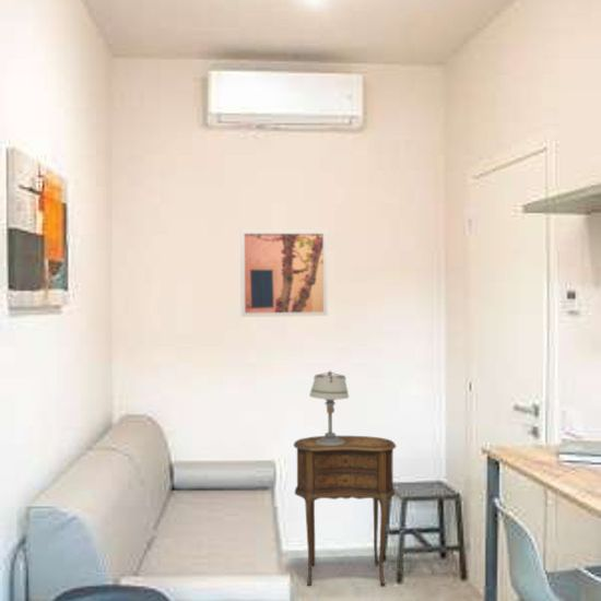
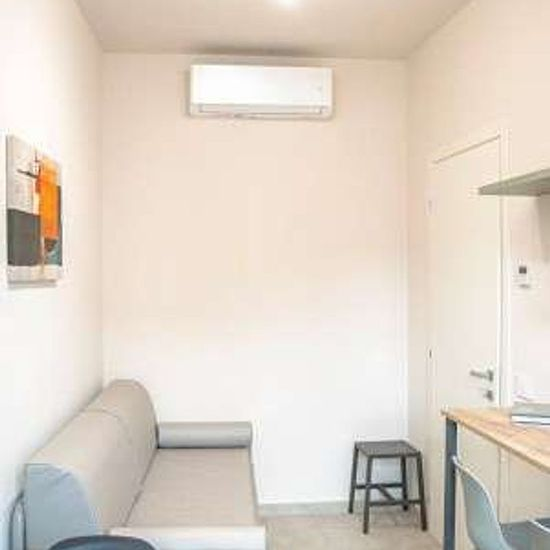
- table lamp [308,369,350,446]
- side table [293,435,397,587]
- wall art [239,228,329,318]
